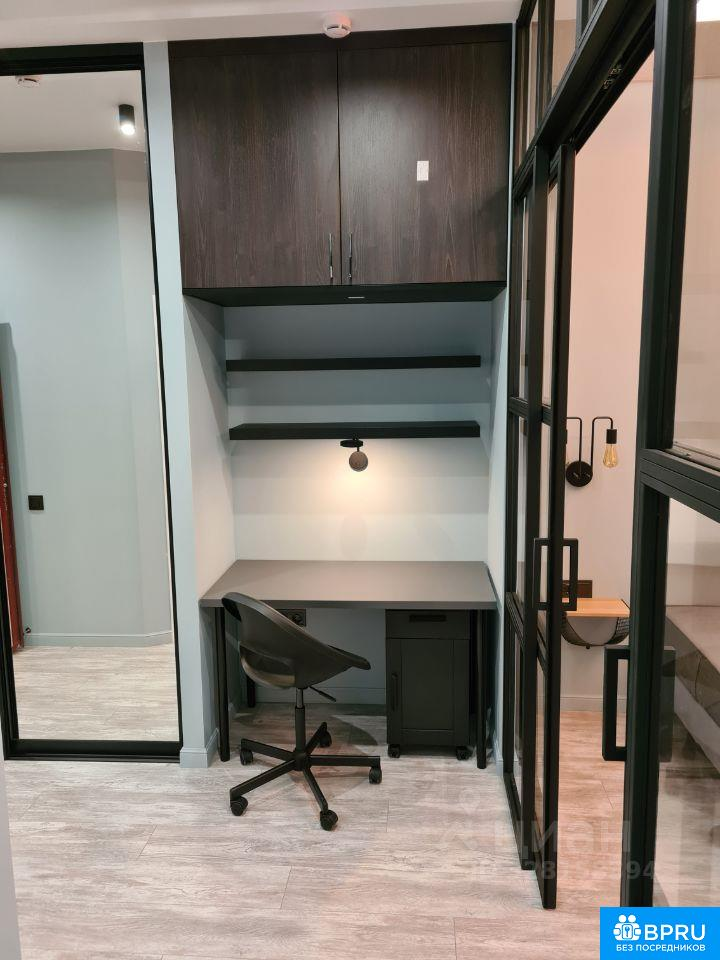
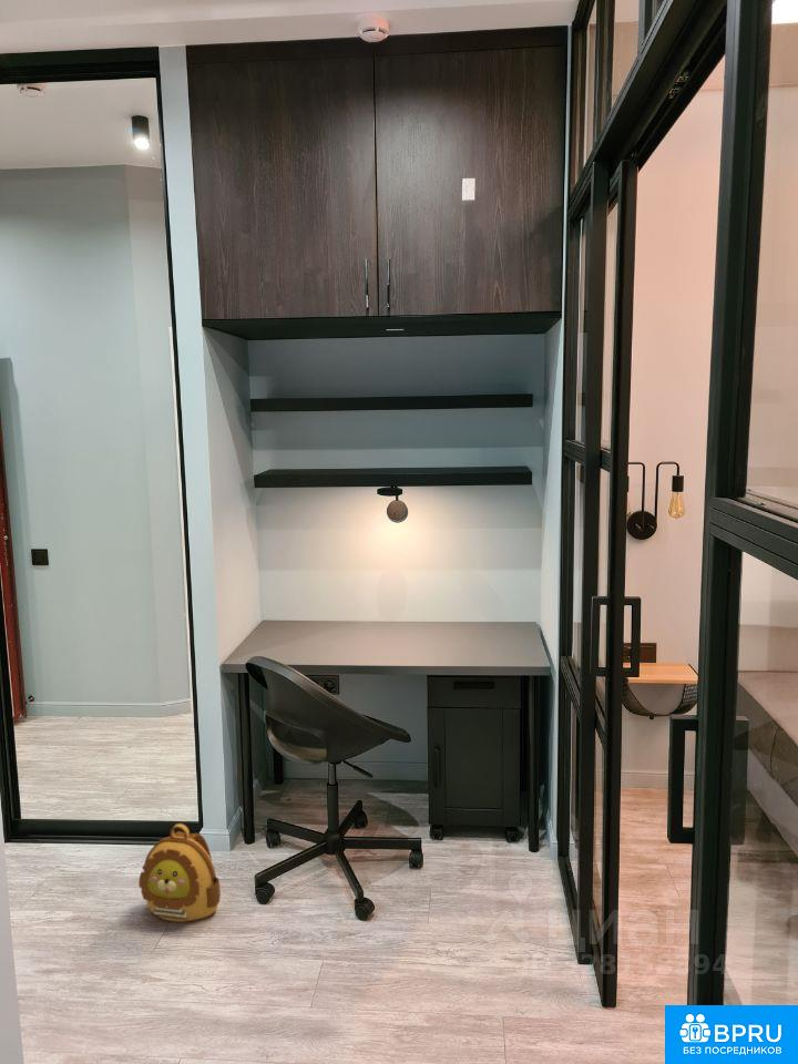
+ backpack [137,822,222,923]
